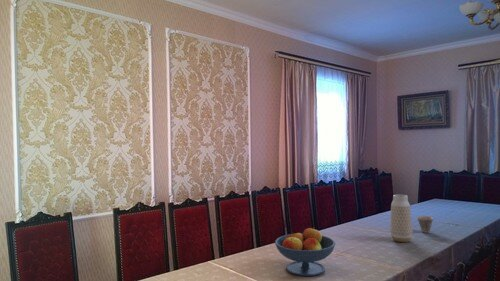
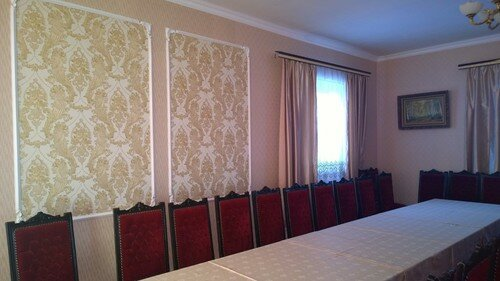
- fruit bowl [274,226,337,277]
- cup [416,215,434,234]
- vase [389,194,413,243]
